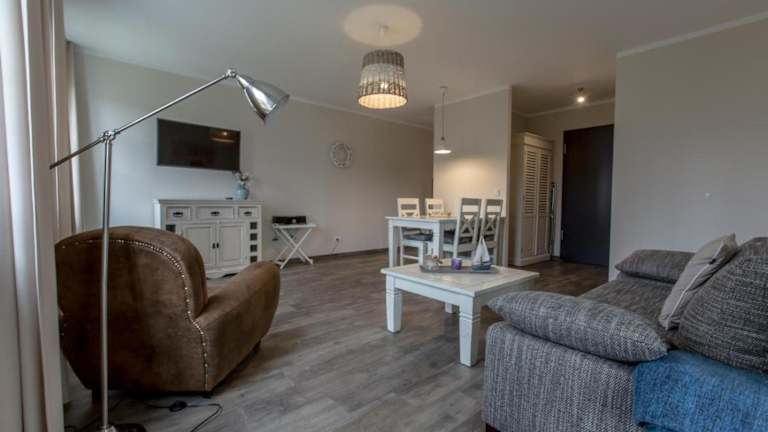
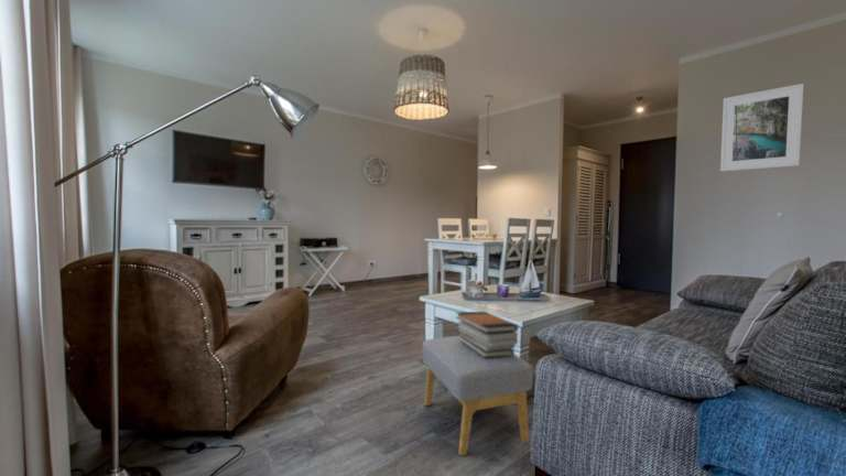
+ book stack [455,311,519,357]
+ footstool [422,335,534,457]
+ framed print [719,83,805,172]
